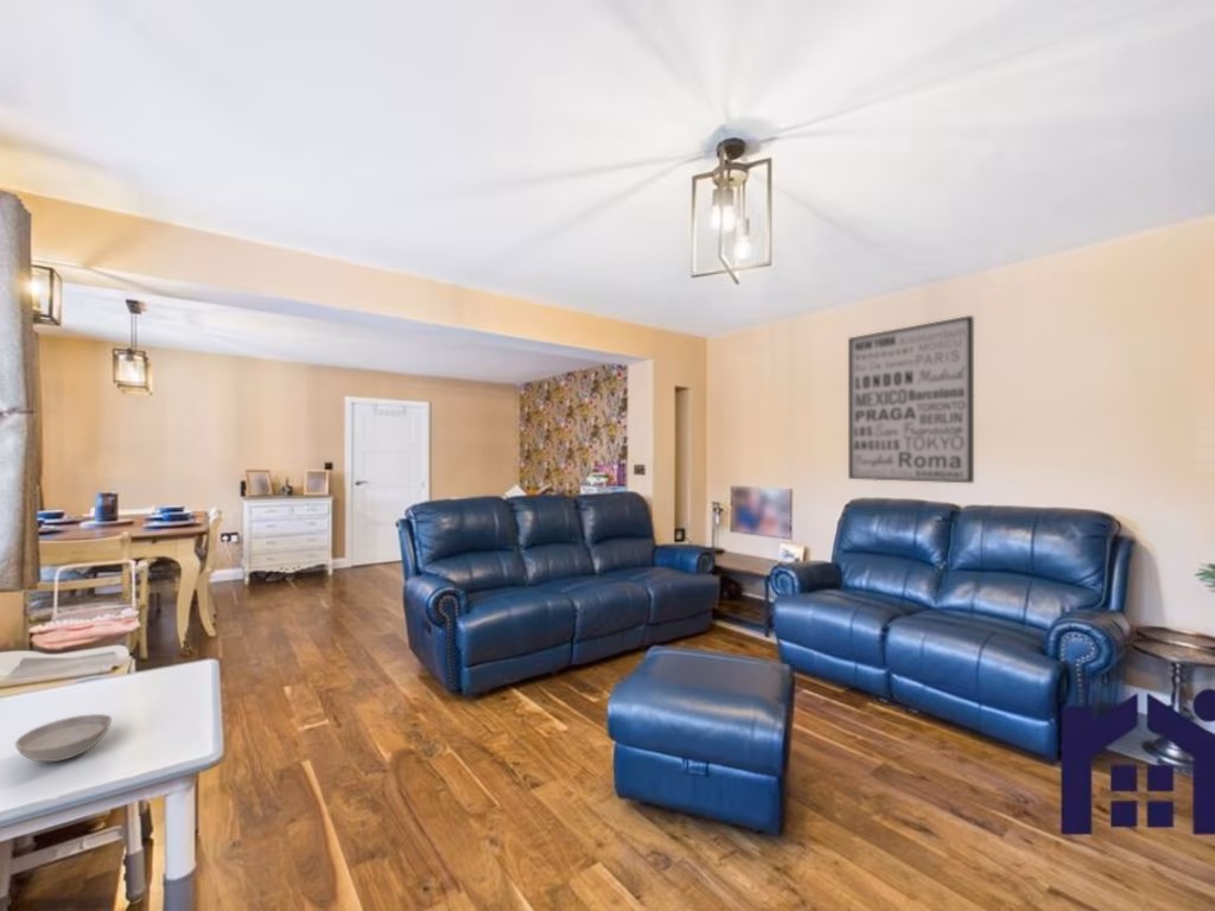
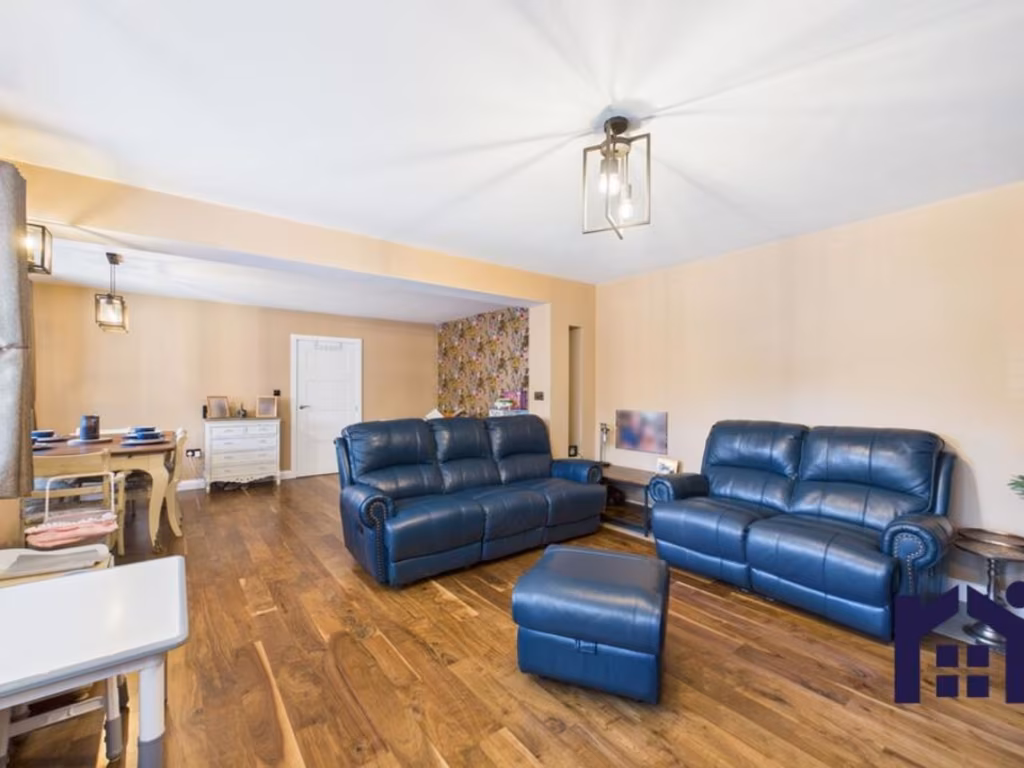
- bowl [14,713,113,763]
- wall art [847,314,975,484]
